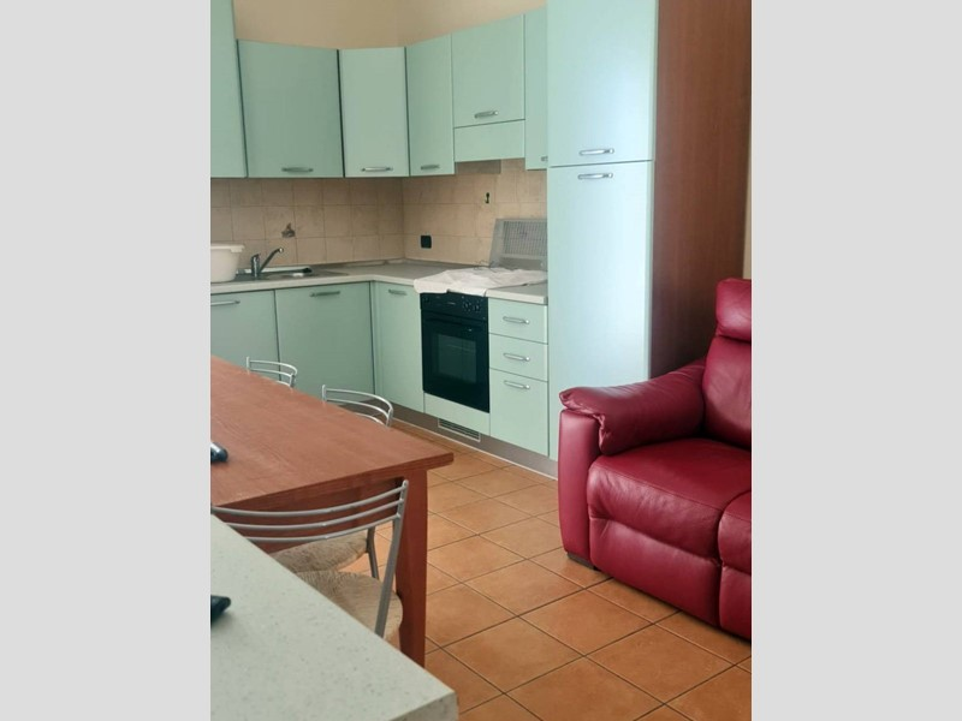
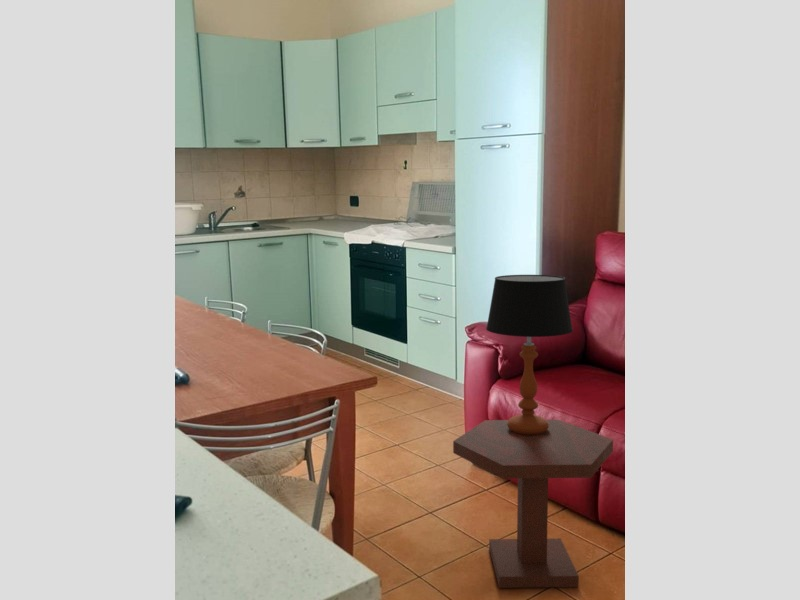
+ side table [452,419,614,589]
+ table lamp [485,274,574,435]
